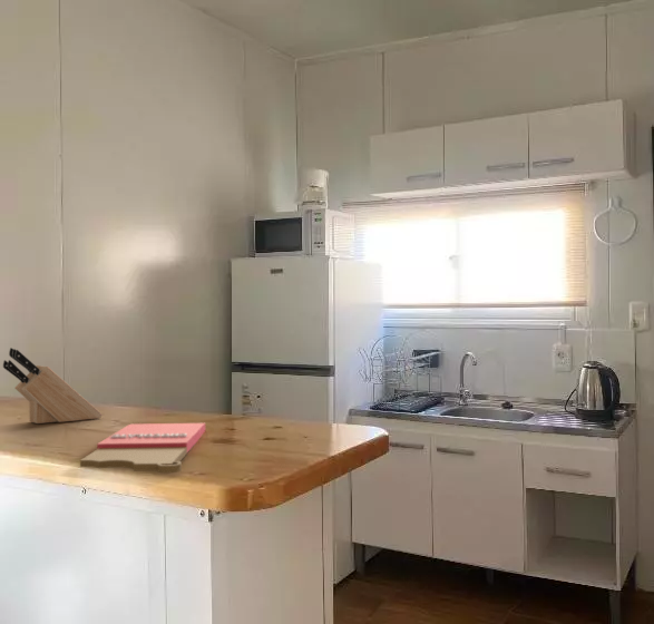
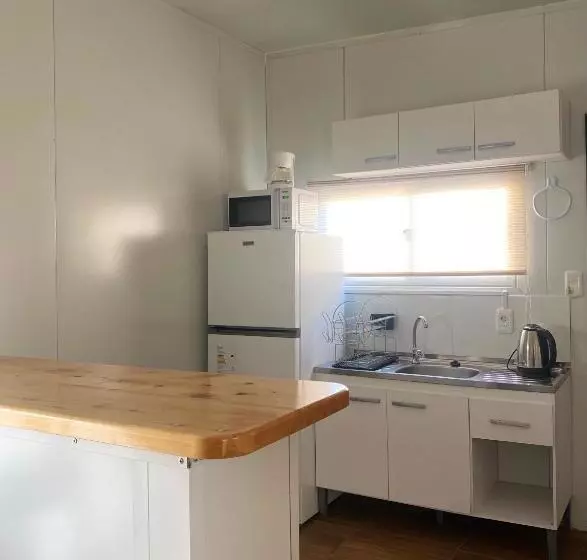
- cutting board [79,422,206,475]
- knife block [2,347,104,425]
